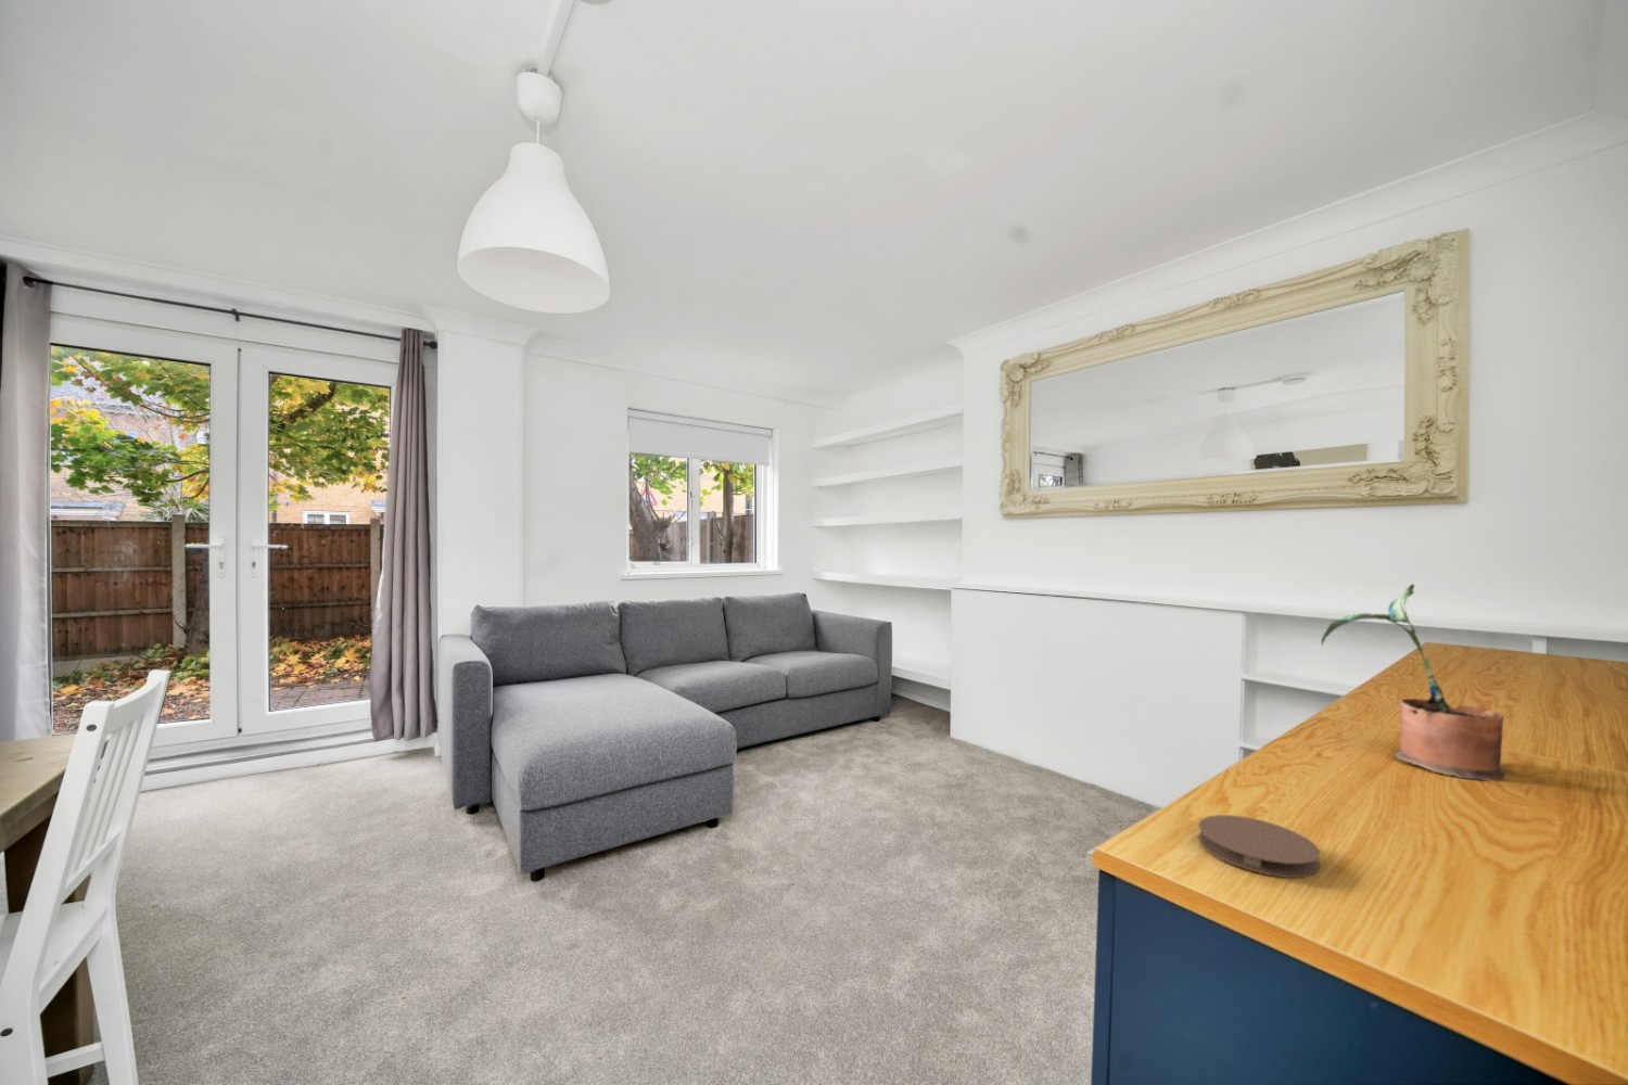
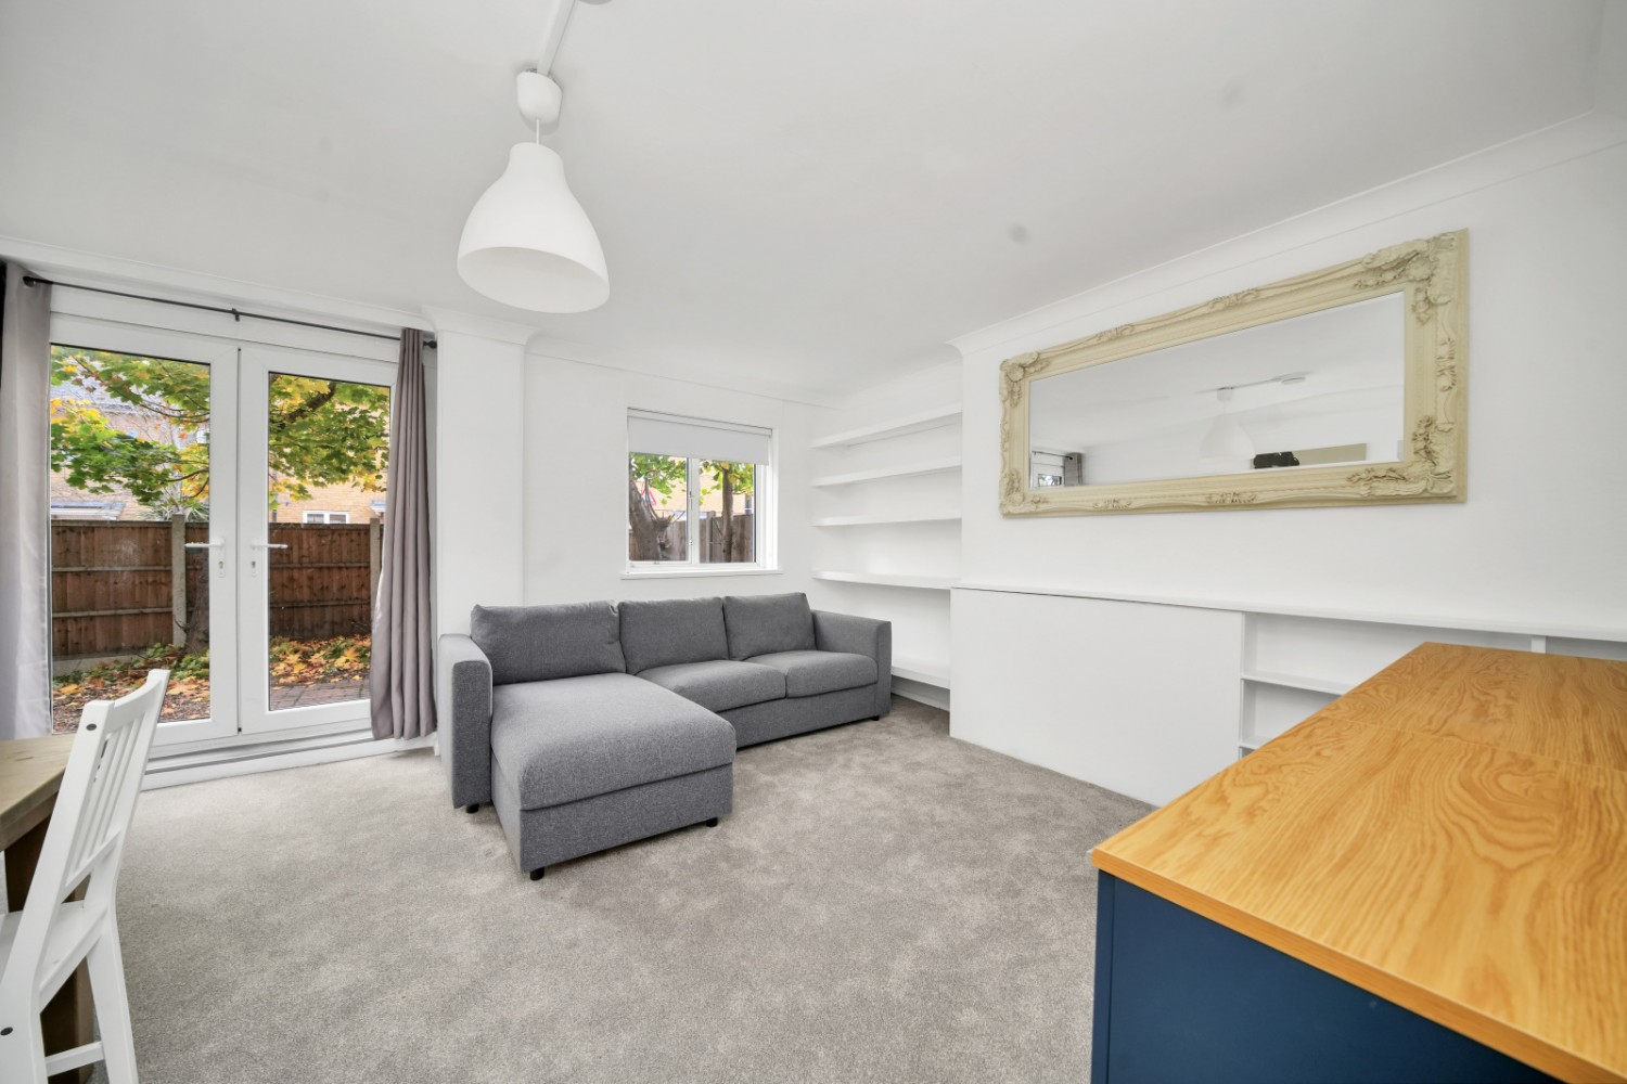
- potted plant [1320,582,1507,782]
- coaster [1197,814,1320,879]
